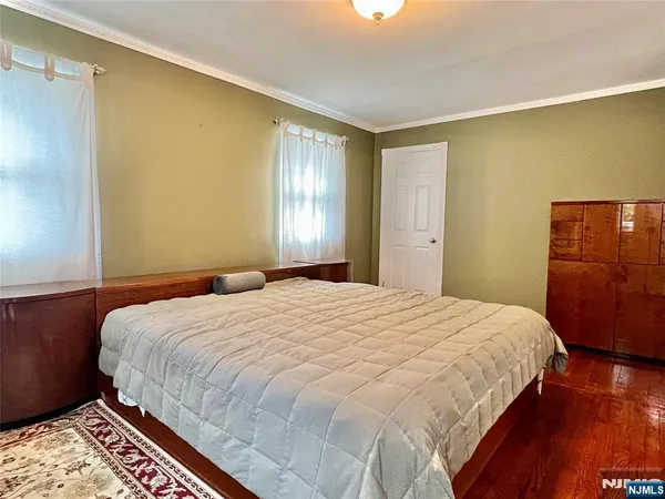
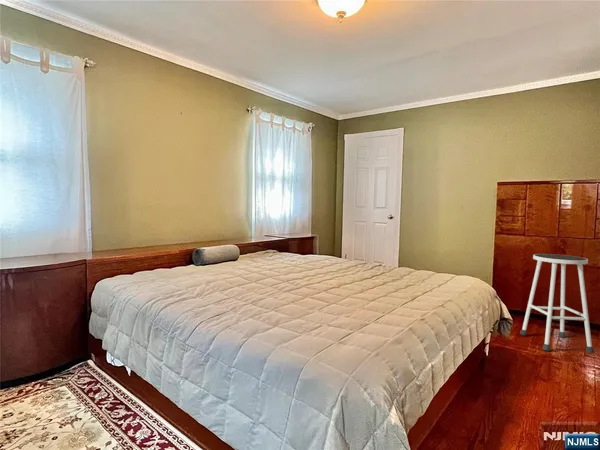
+ stool [519,253,595,354]
